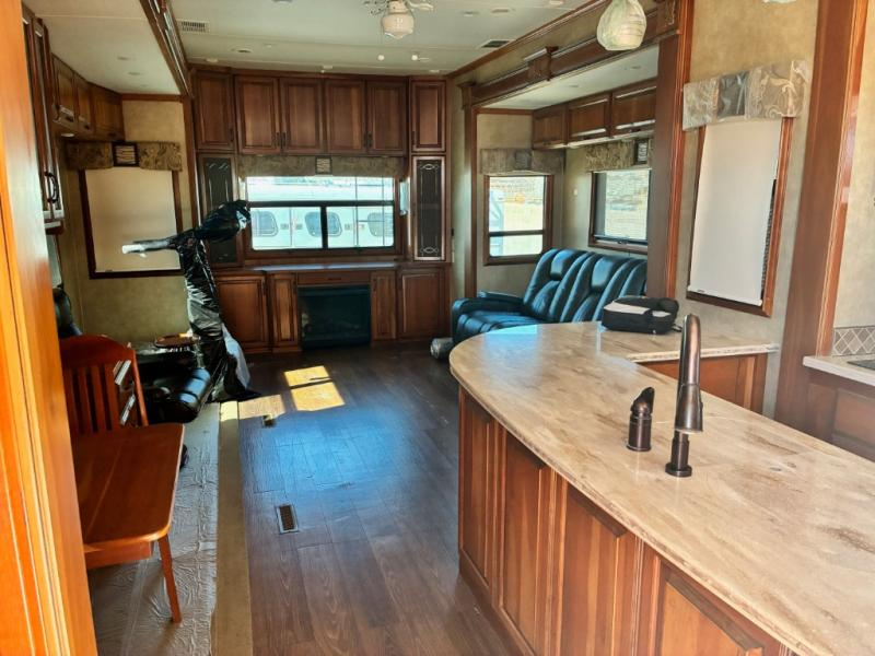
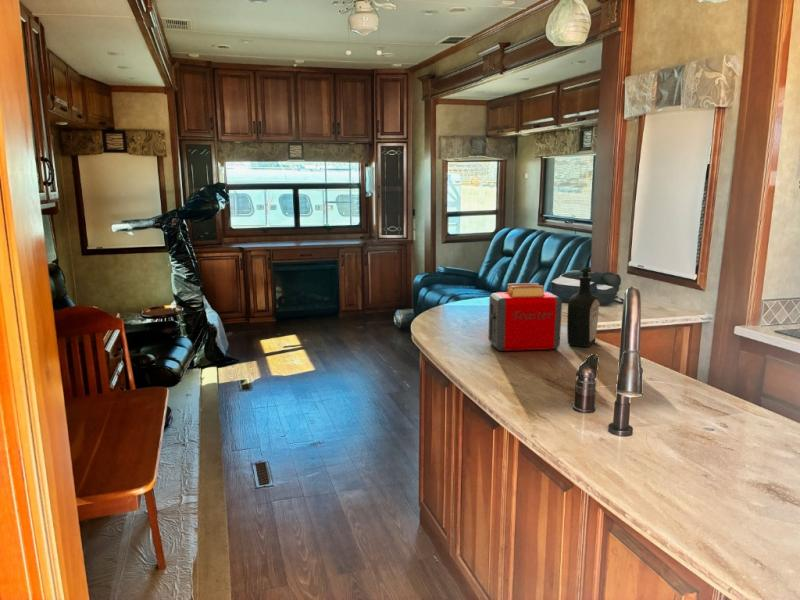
+ bottle [566,267,600,348]
+ toaster [487,282,563,352]
